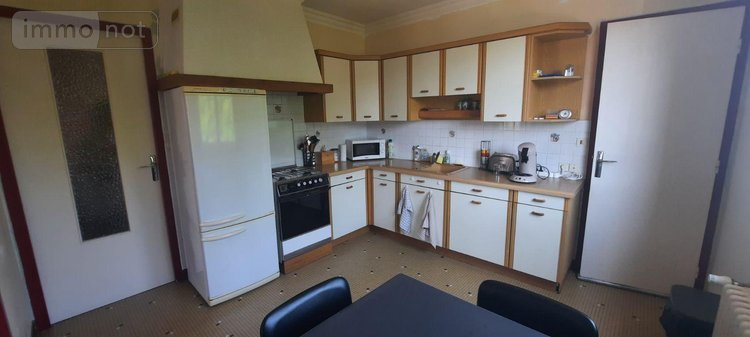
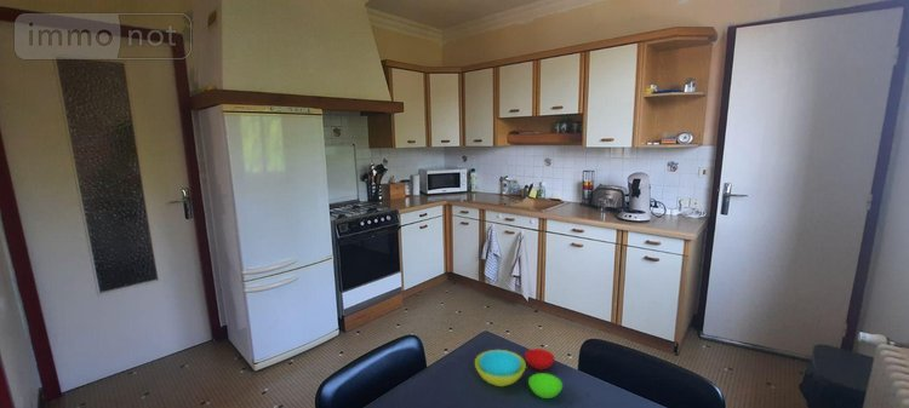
+ bowl [474,347,564,400]
